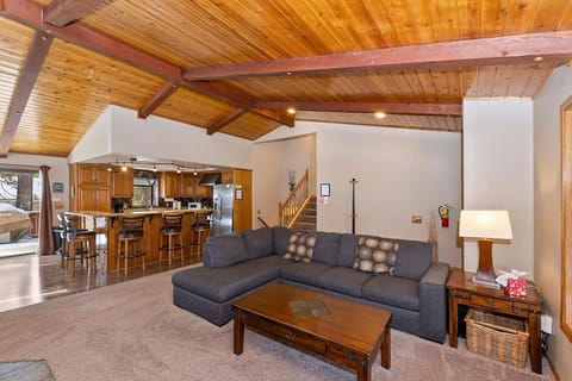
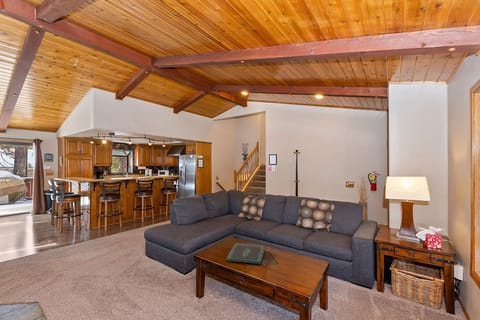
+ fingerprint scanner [225,242,266,265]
